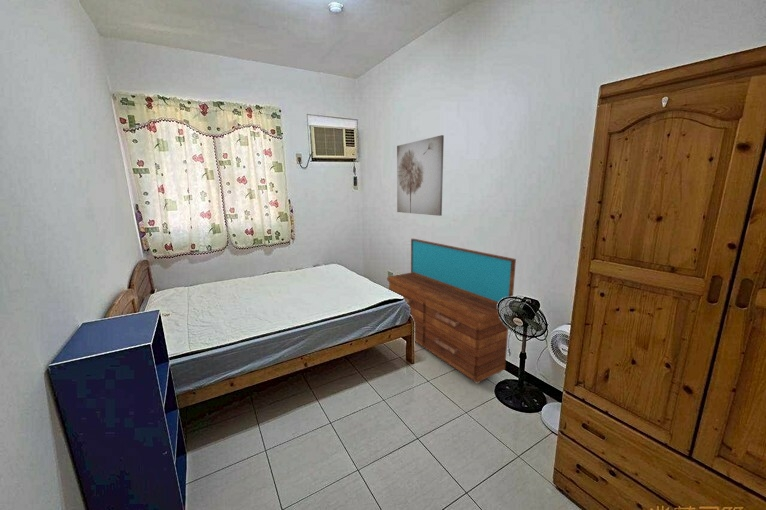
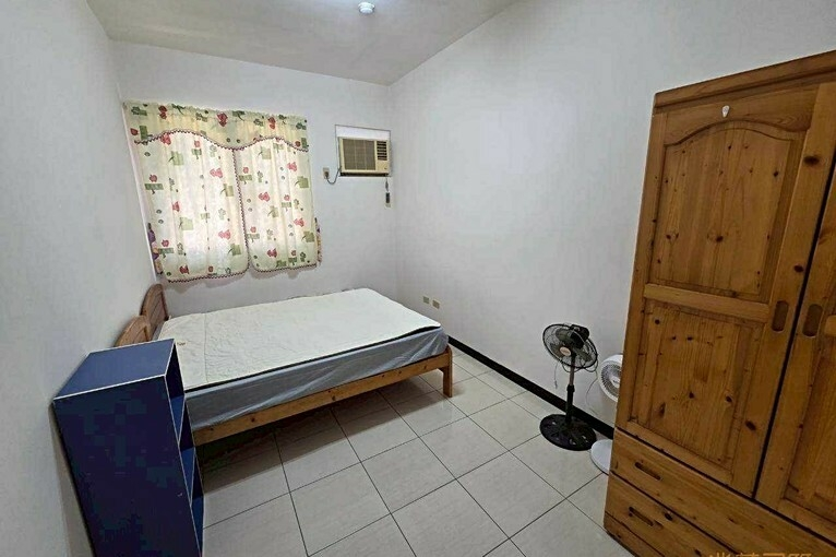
- dresser [386,238,517,385]
- wall art [396,134,445,217]
